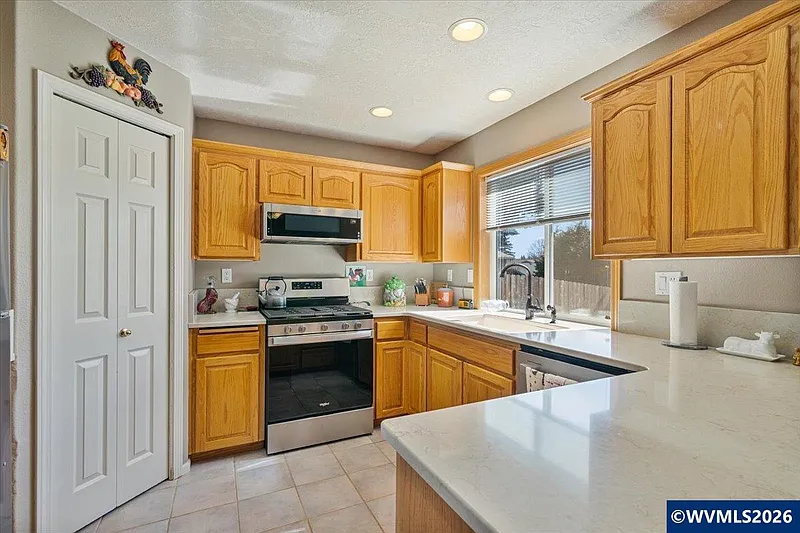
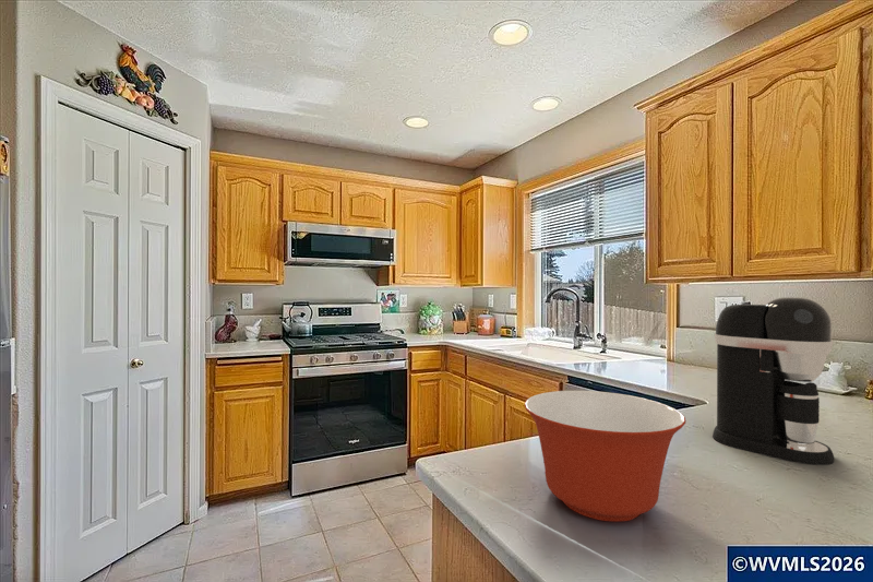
+ mixing bowl [523,390,686,523]
+ coffee maker [711,297,836,466]
